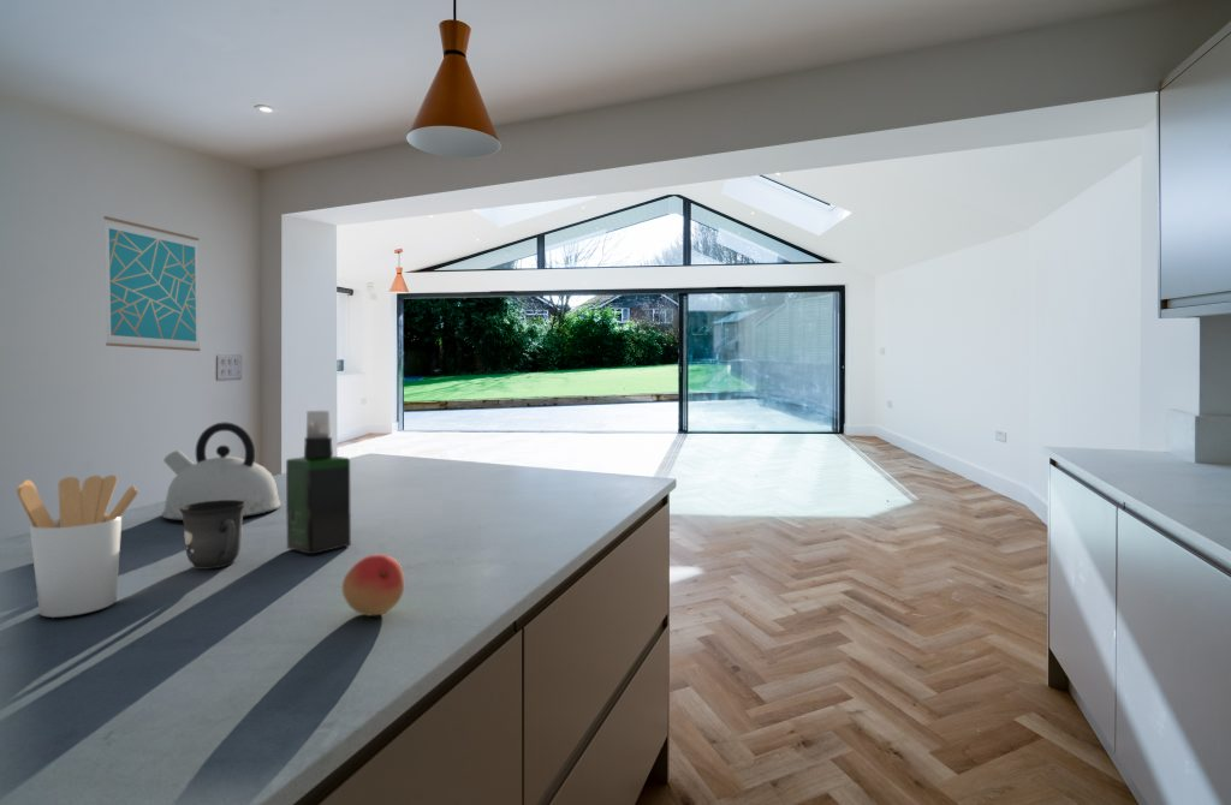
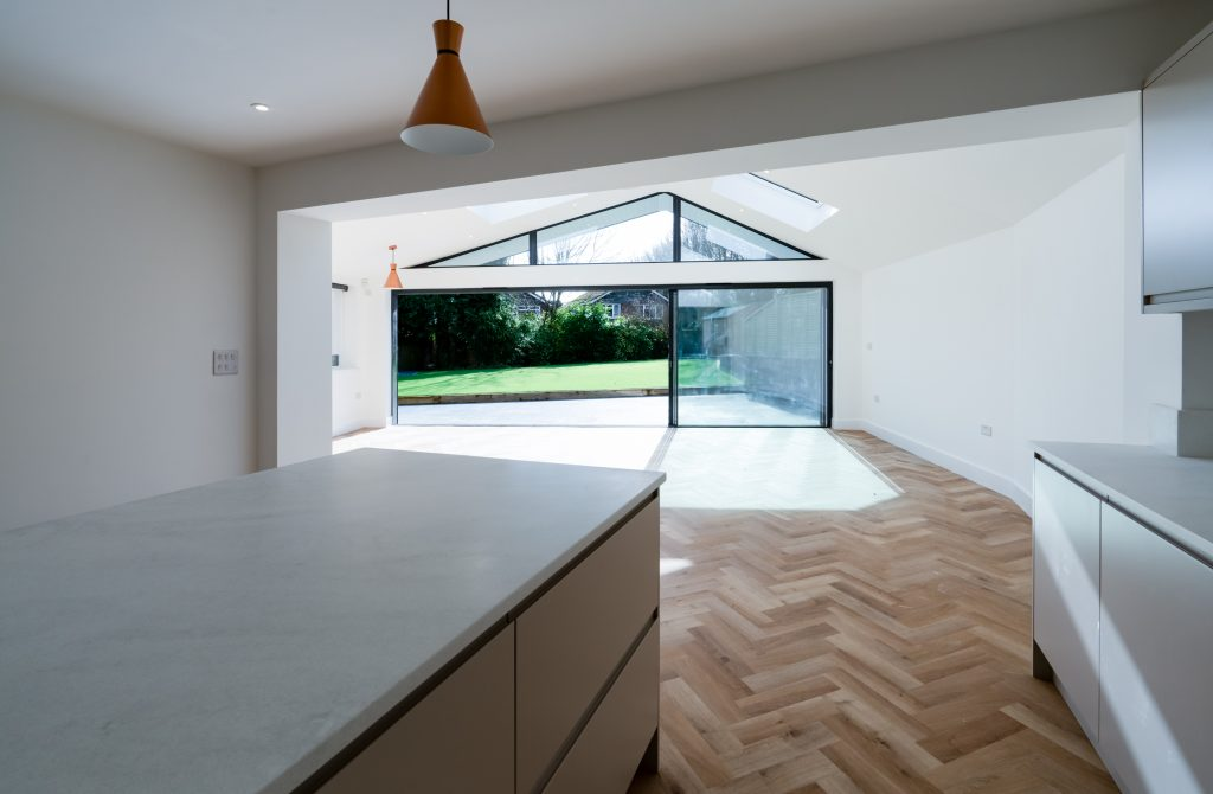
- fruit [341,553,405,616]
- utensil holder [16,475,141,619]
- mug [179,500,246,571]
- wall art [102,215,201,352]
- kettle [160,421,283,521]
- spray bottle [285,410,352,555]
